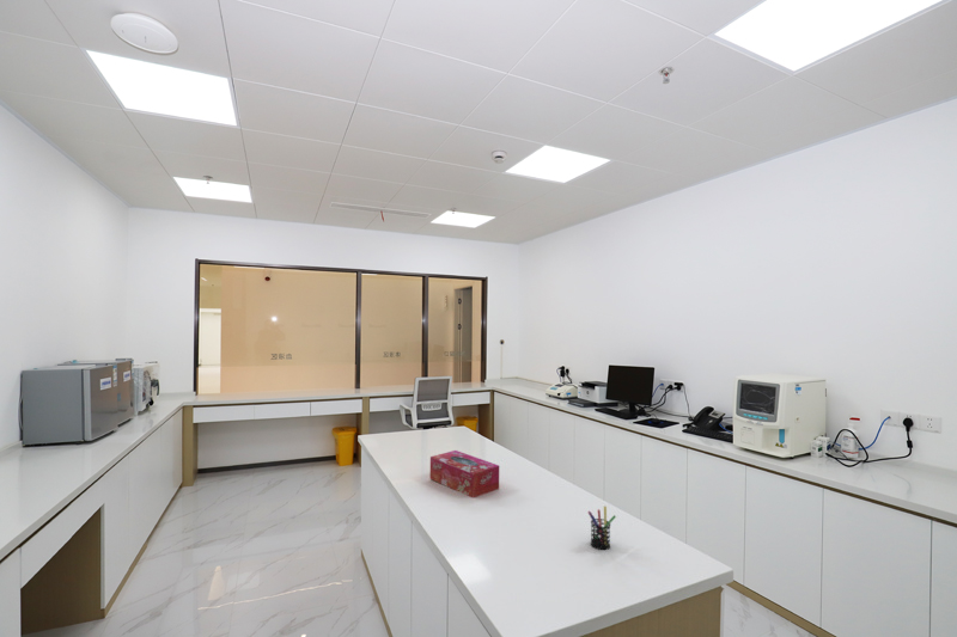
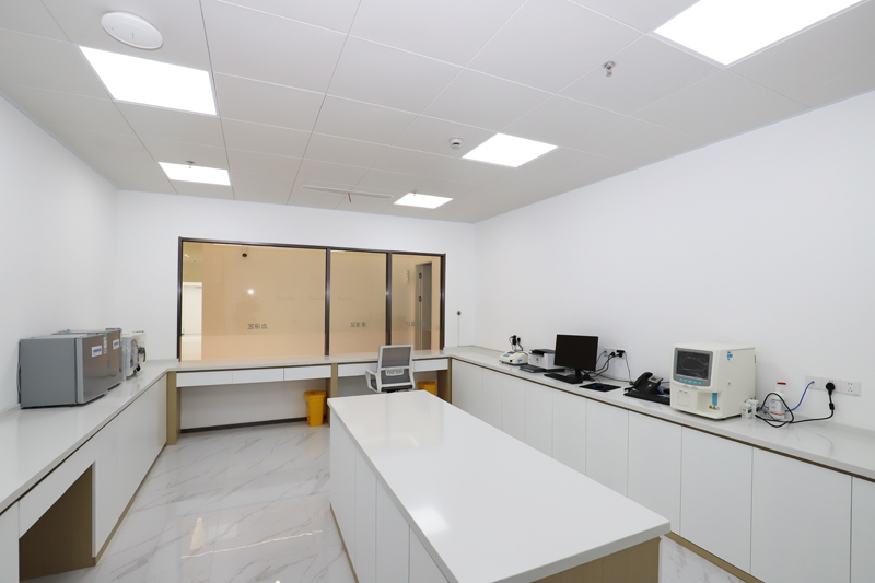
- tissue box [428,449,500,498]
- pen holder [587,506,617,551]
